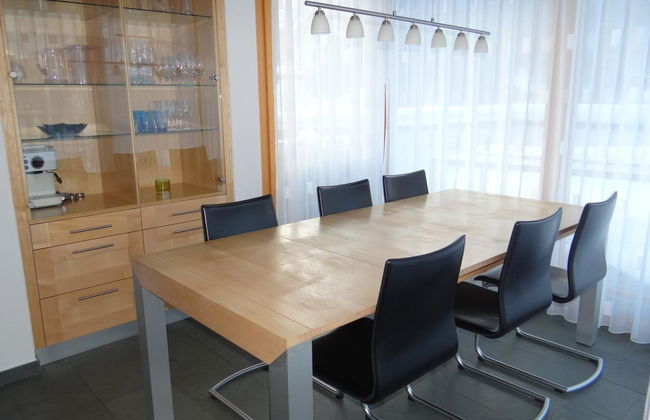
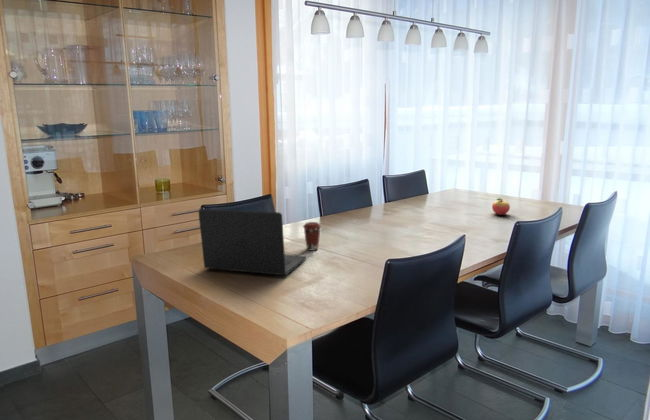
+ laptop [198,208,307,276]
+ coffee cup [302,221,322,251]
+ fruit [491,197,511,216]
